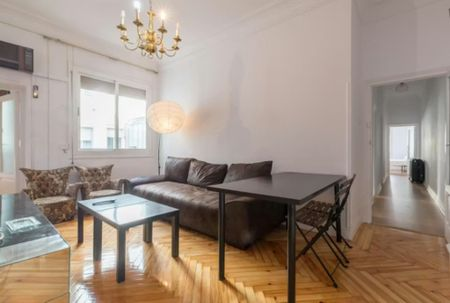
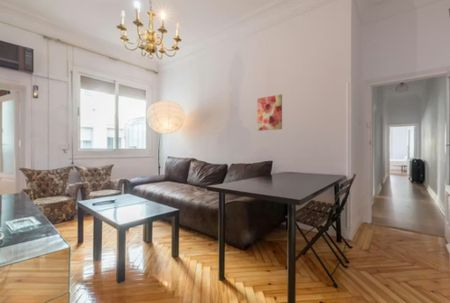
+ wall art [256,93,283,132]
